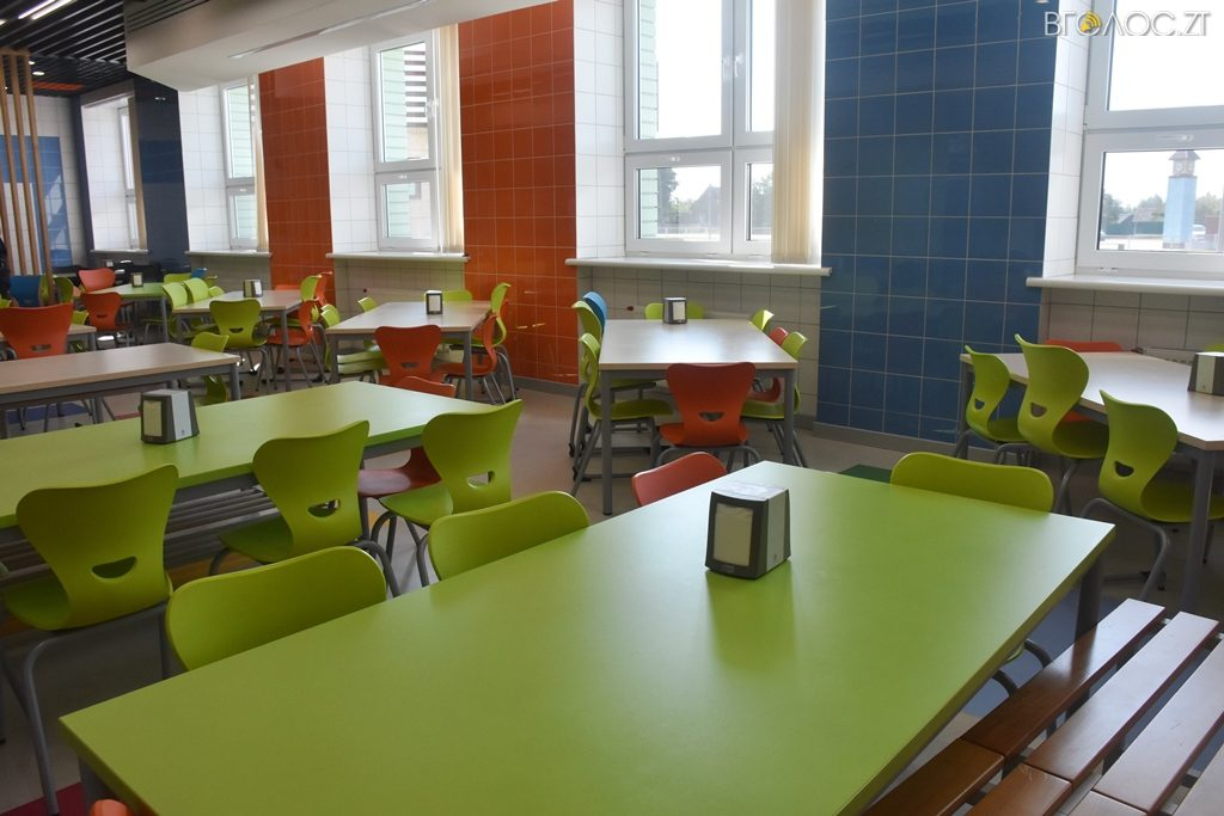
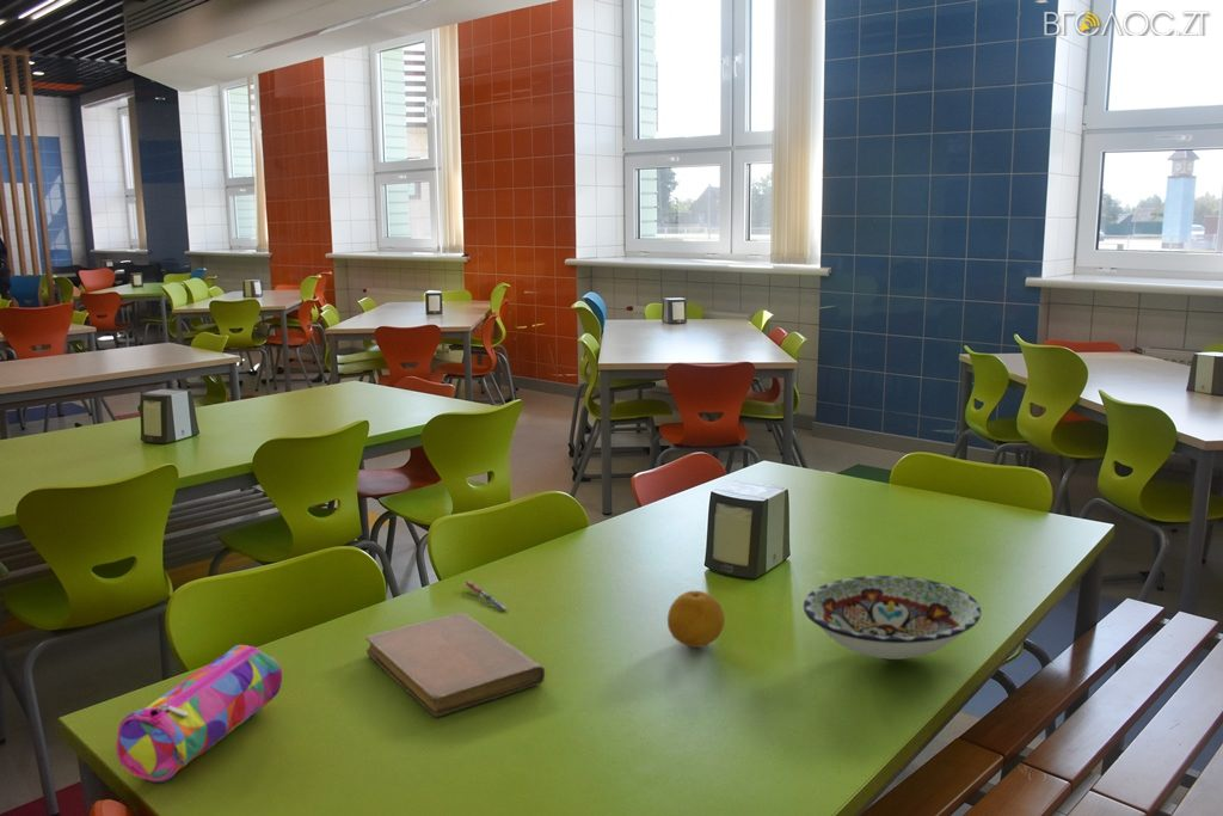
+ fruit [666,589,726,649]
+ notebook [364,612,546,718]
+ bowl [803,575,983,661]
+ pencil case [116,644,283,783]
+ pen [465,579,509,612]
